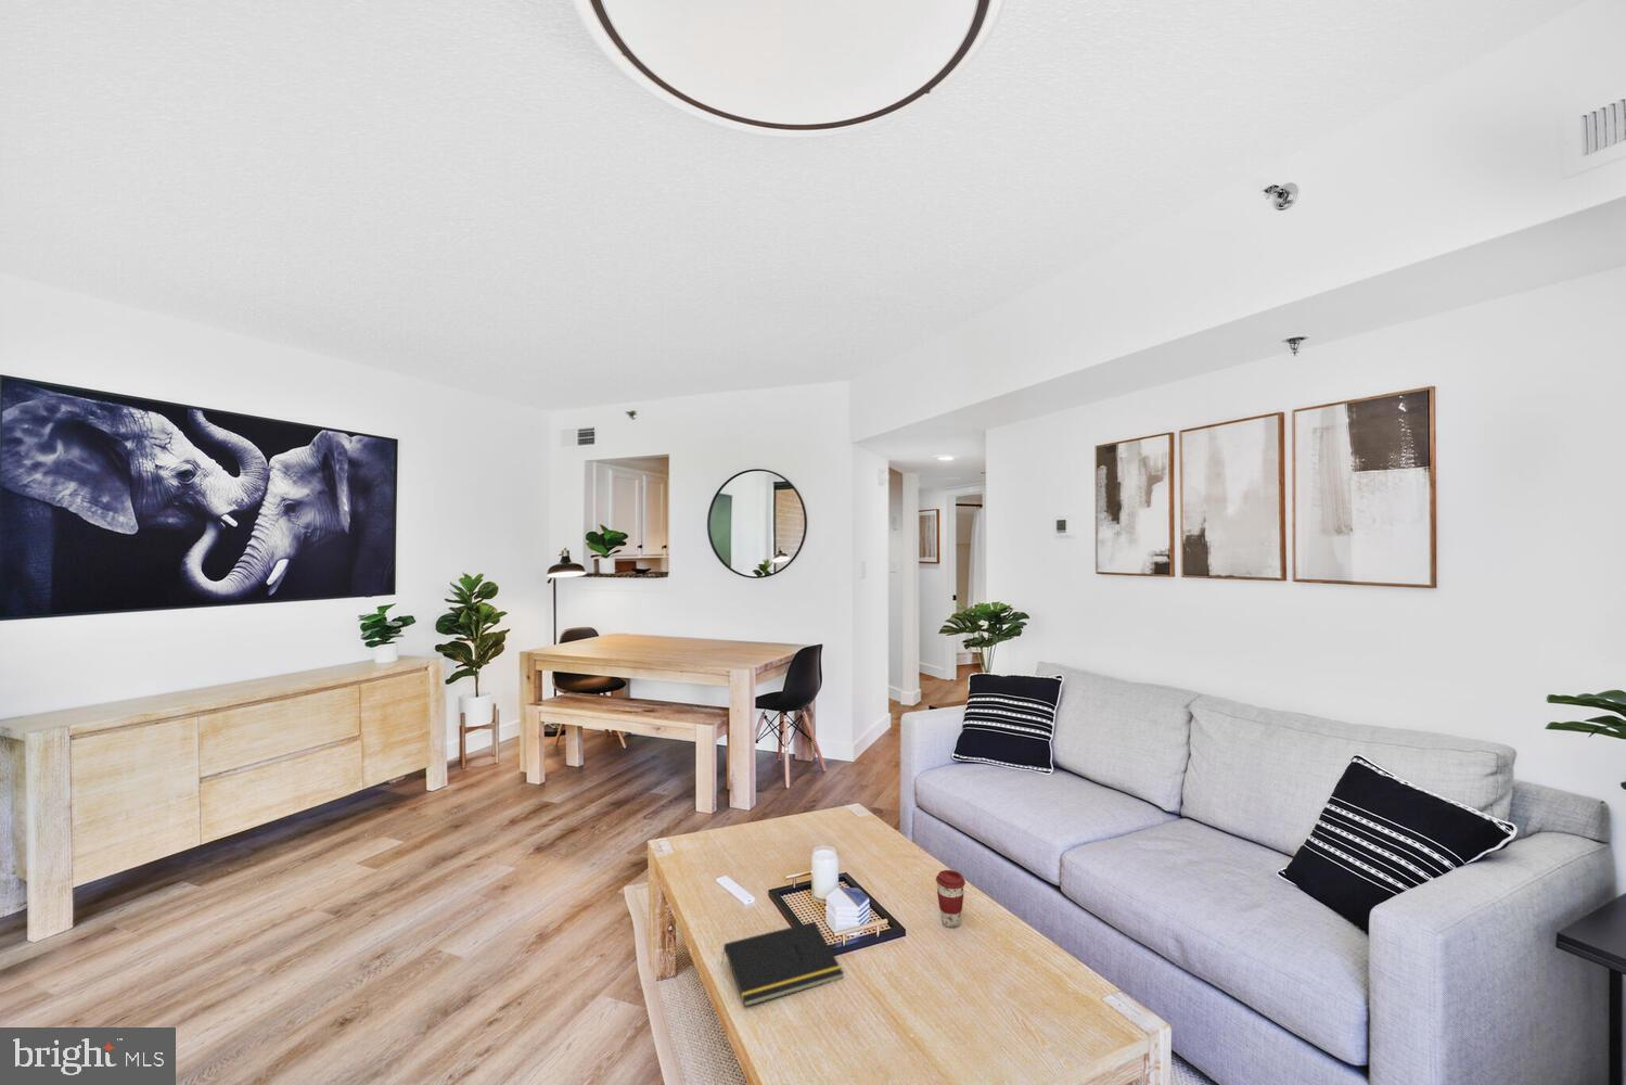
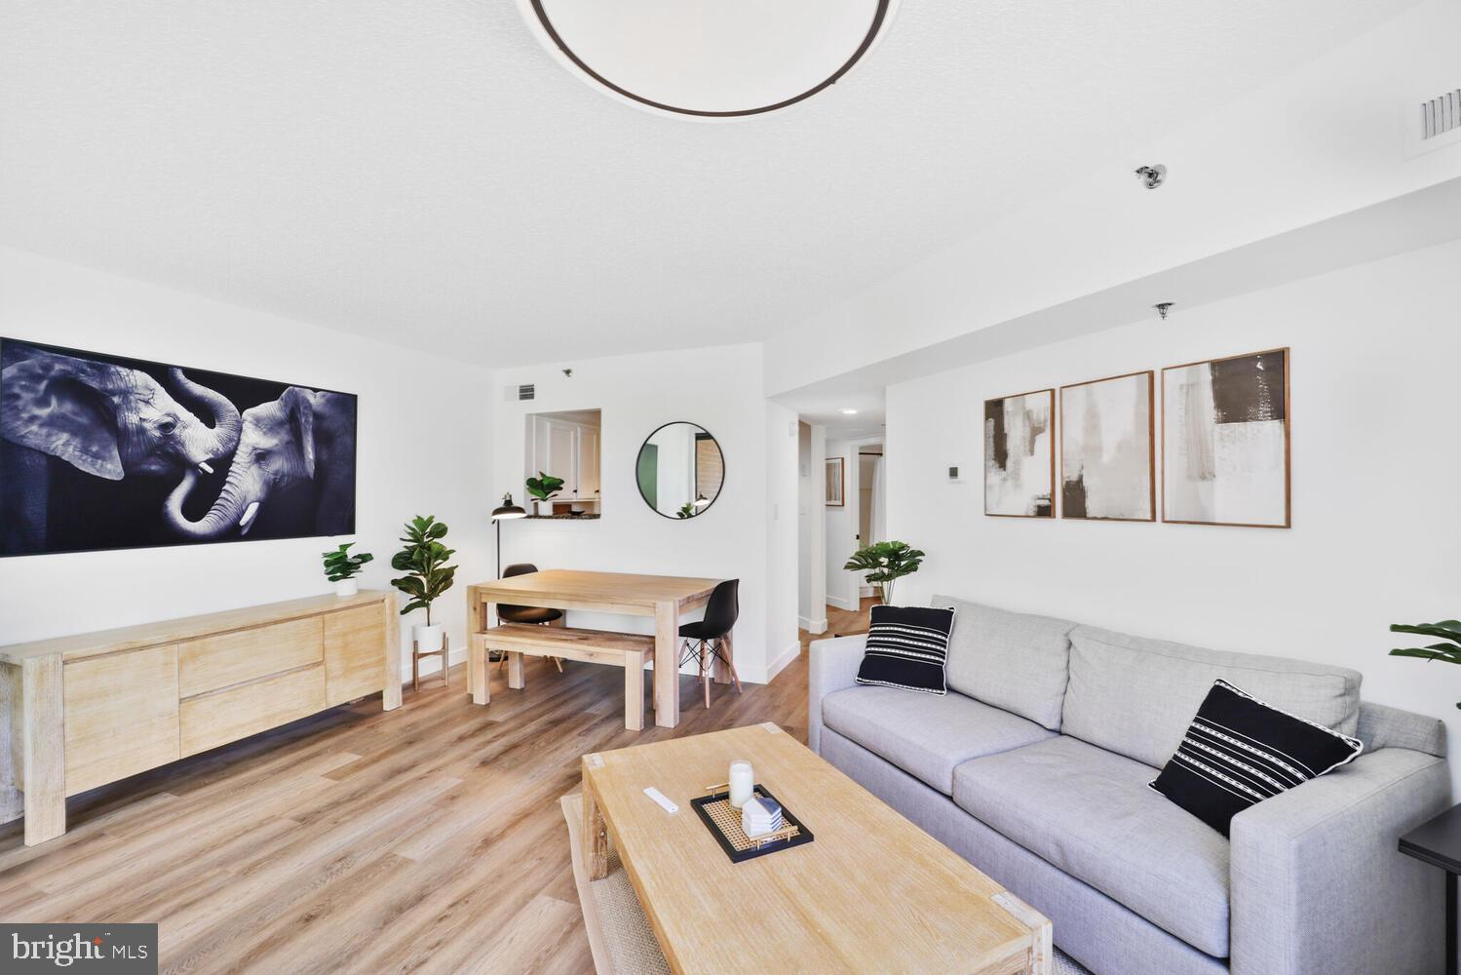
- notepad [720,920,845,1008]
- coffee cup [935,869,966,929]
